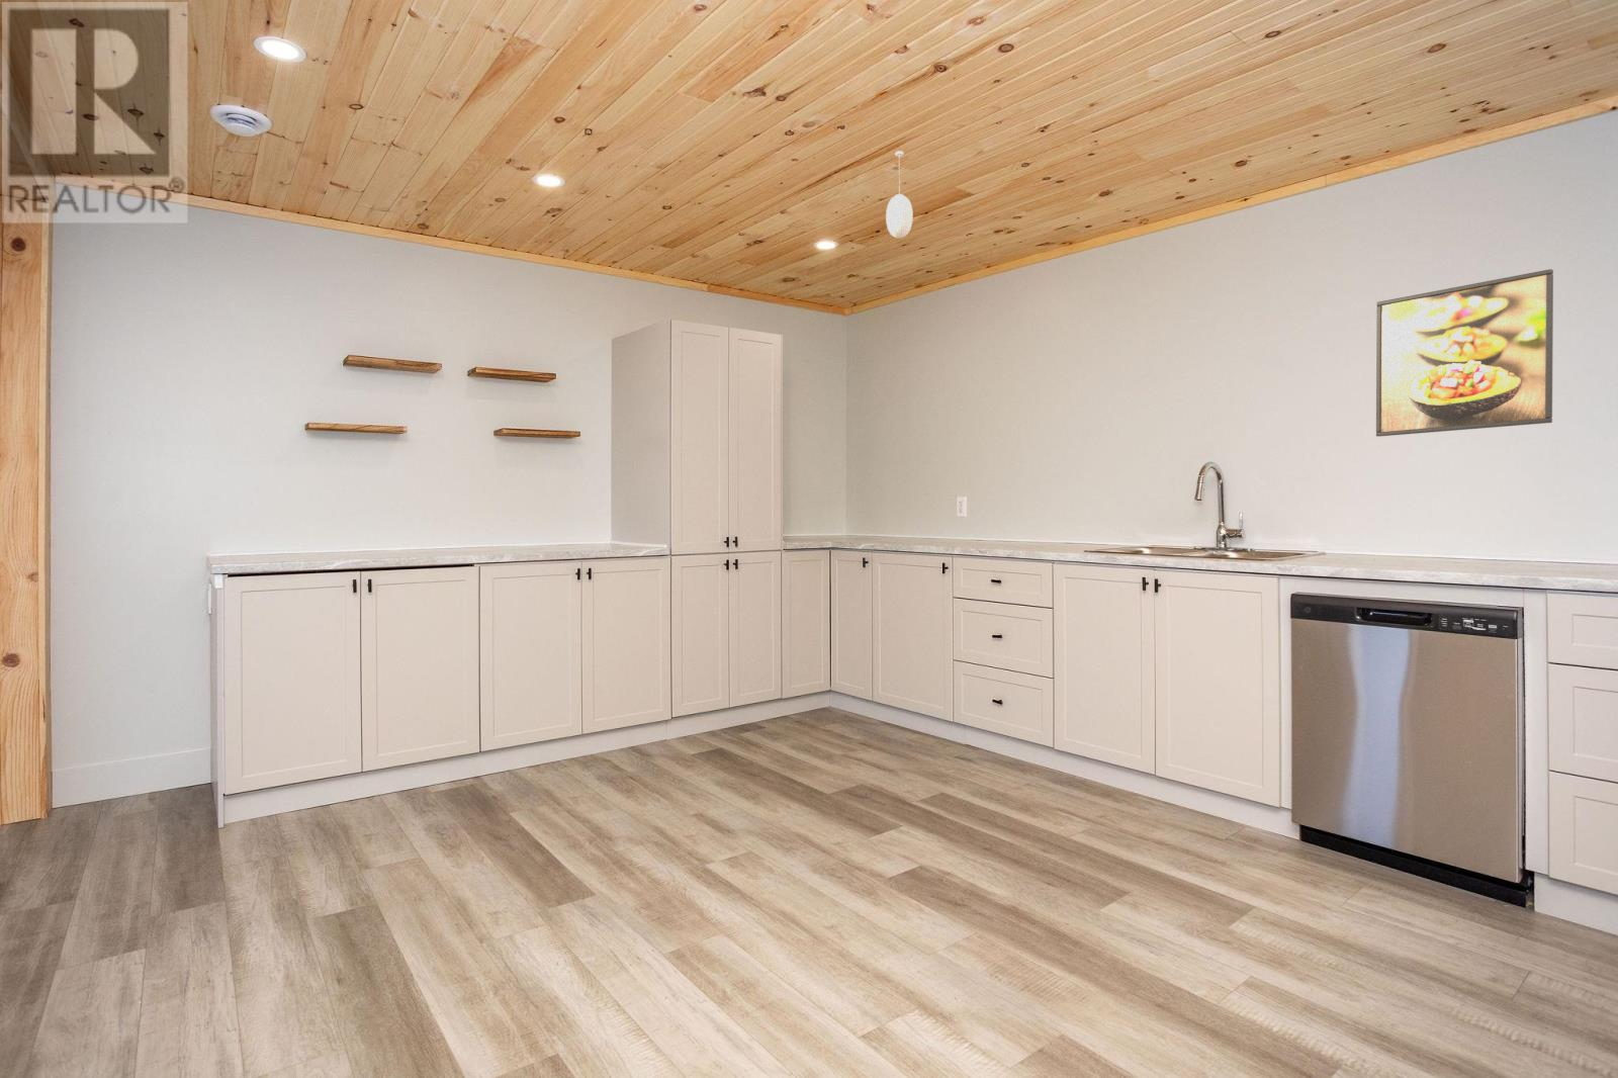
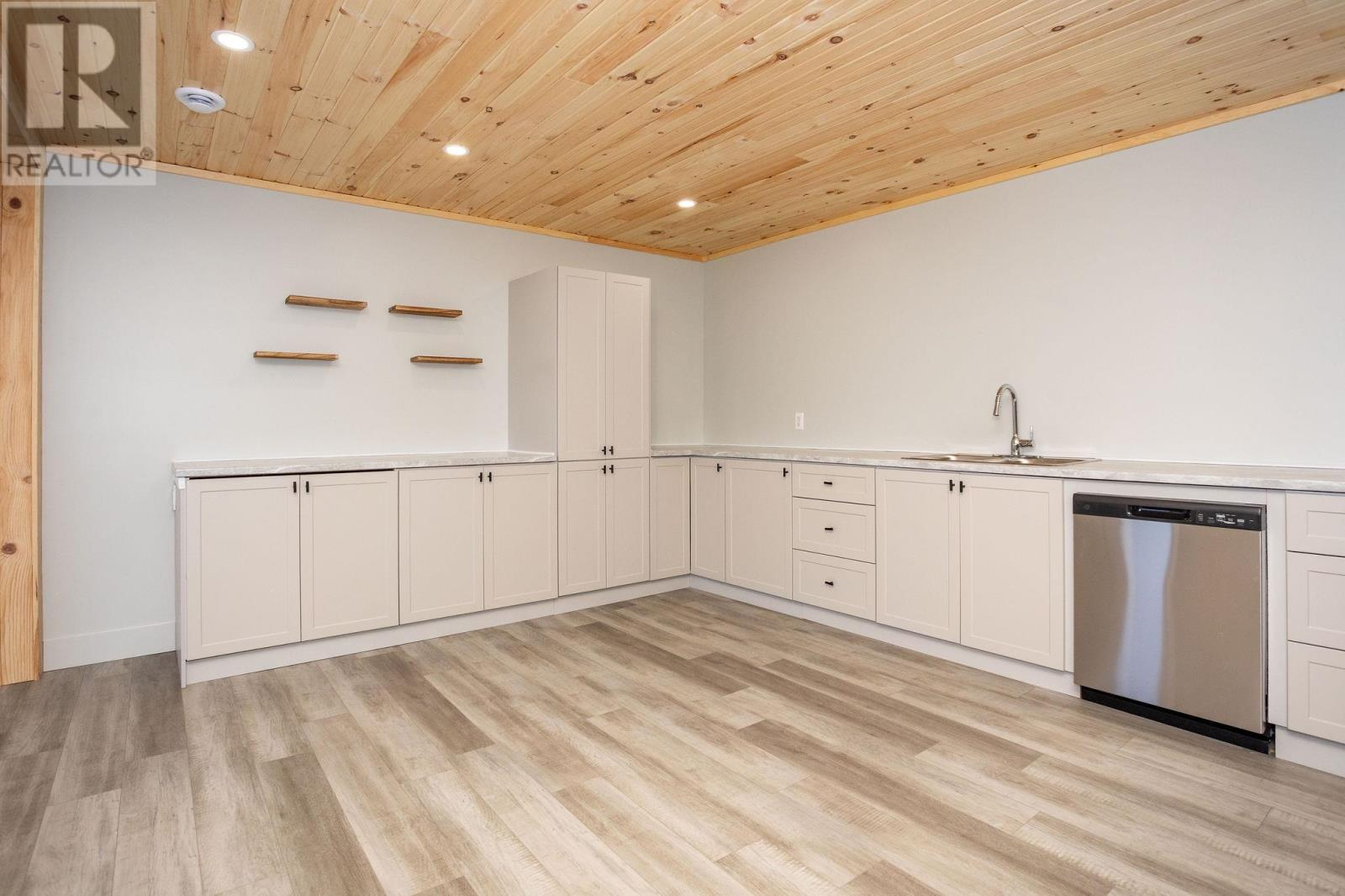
- pendant light [885,150,914,238]
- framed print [1375,268,1554,438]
